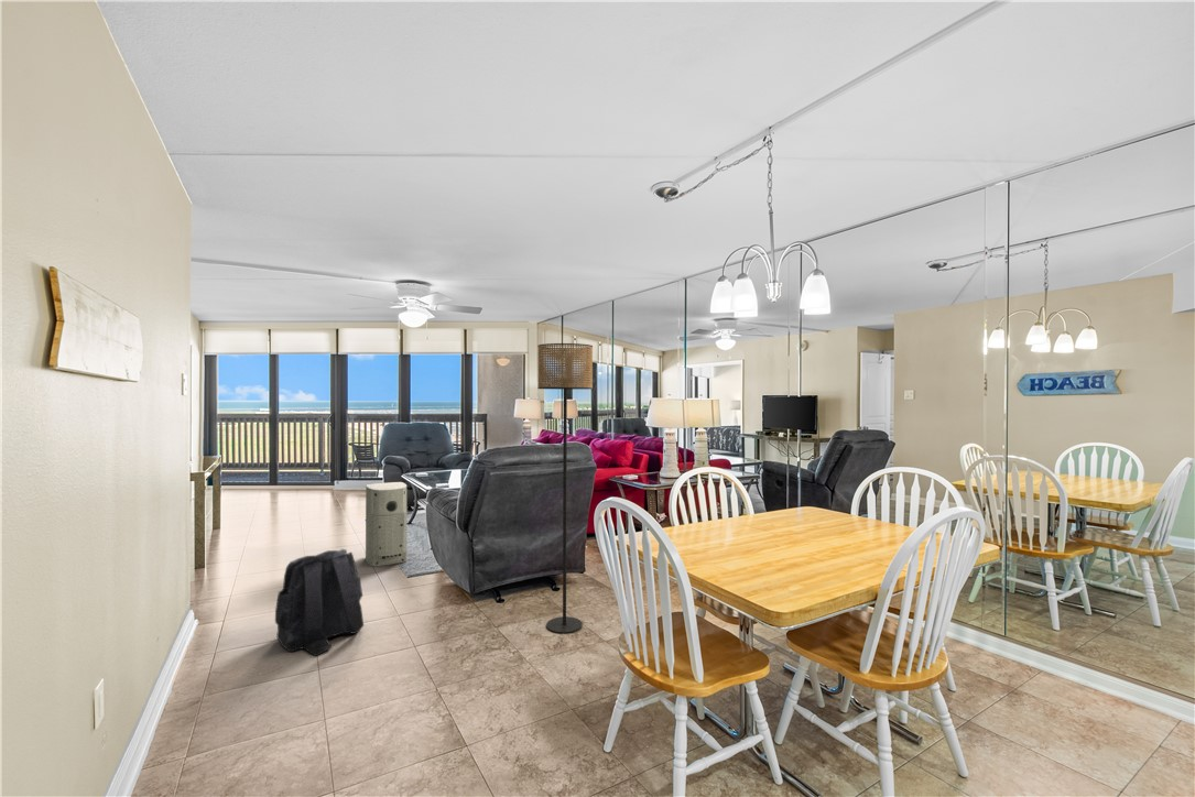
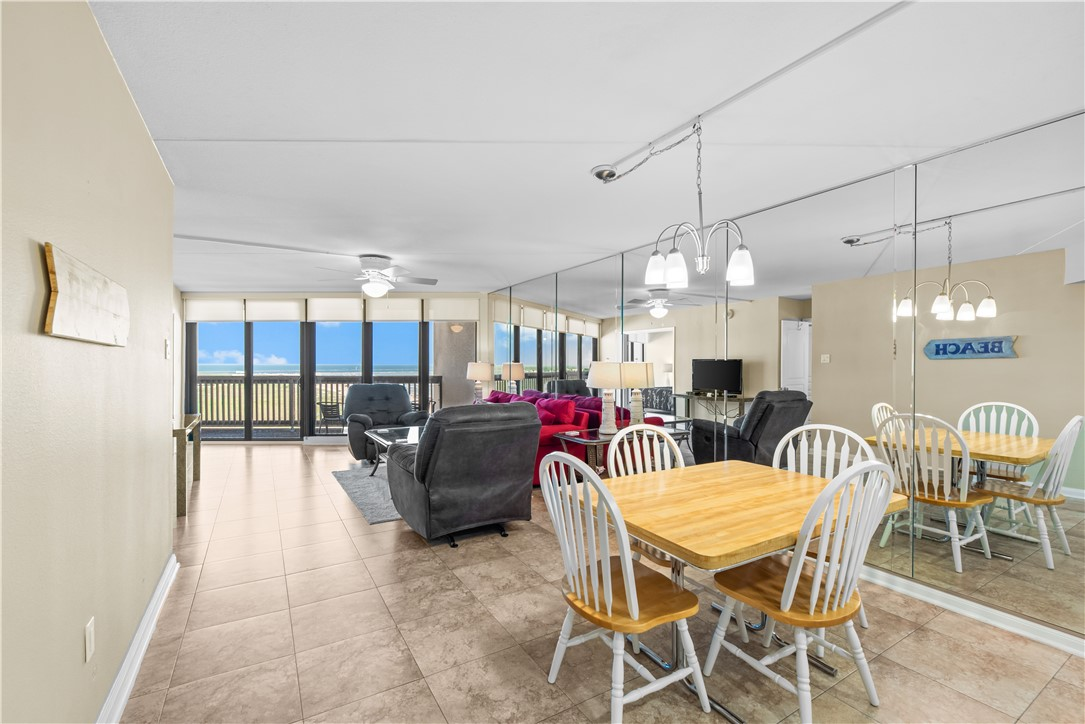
- air purifier [365,481,408,568]
- backpack [274,548,365,658]
- floor lamp [536,342,594,634]
